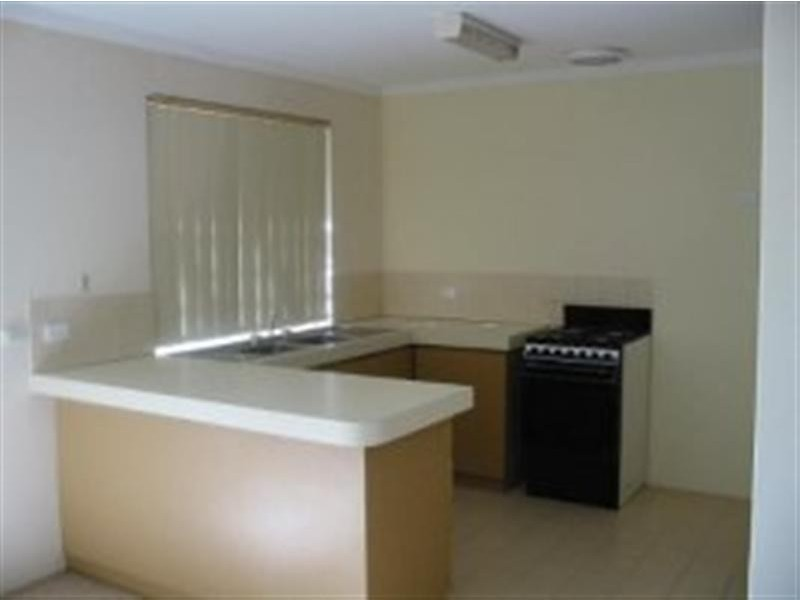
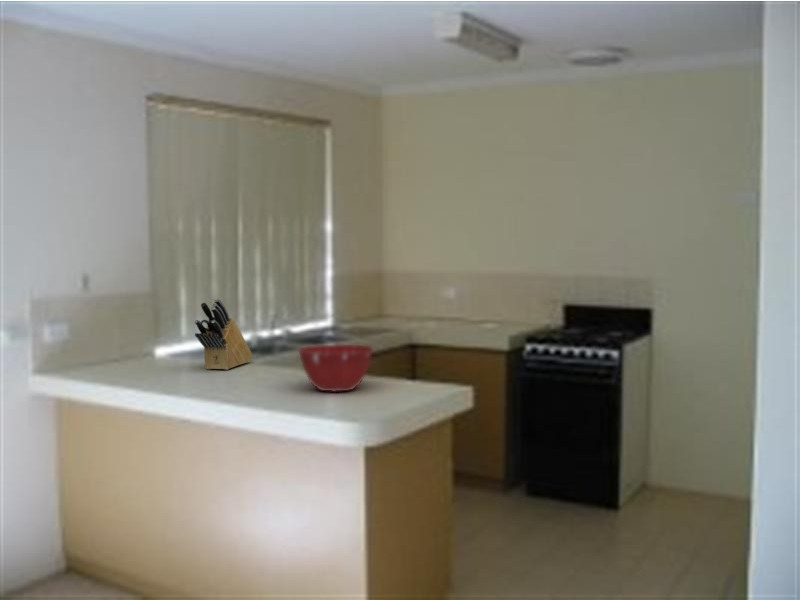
+ mixing bowl [297,344,375,393]
+ knife block [194,298,253,371]
